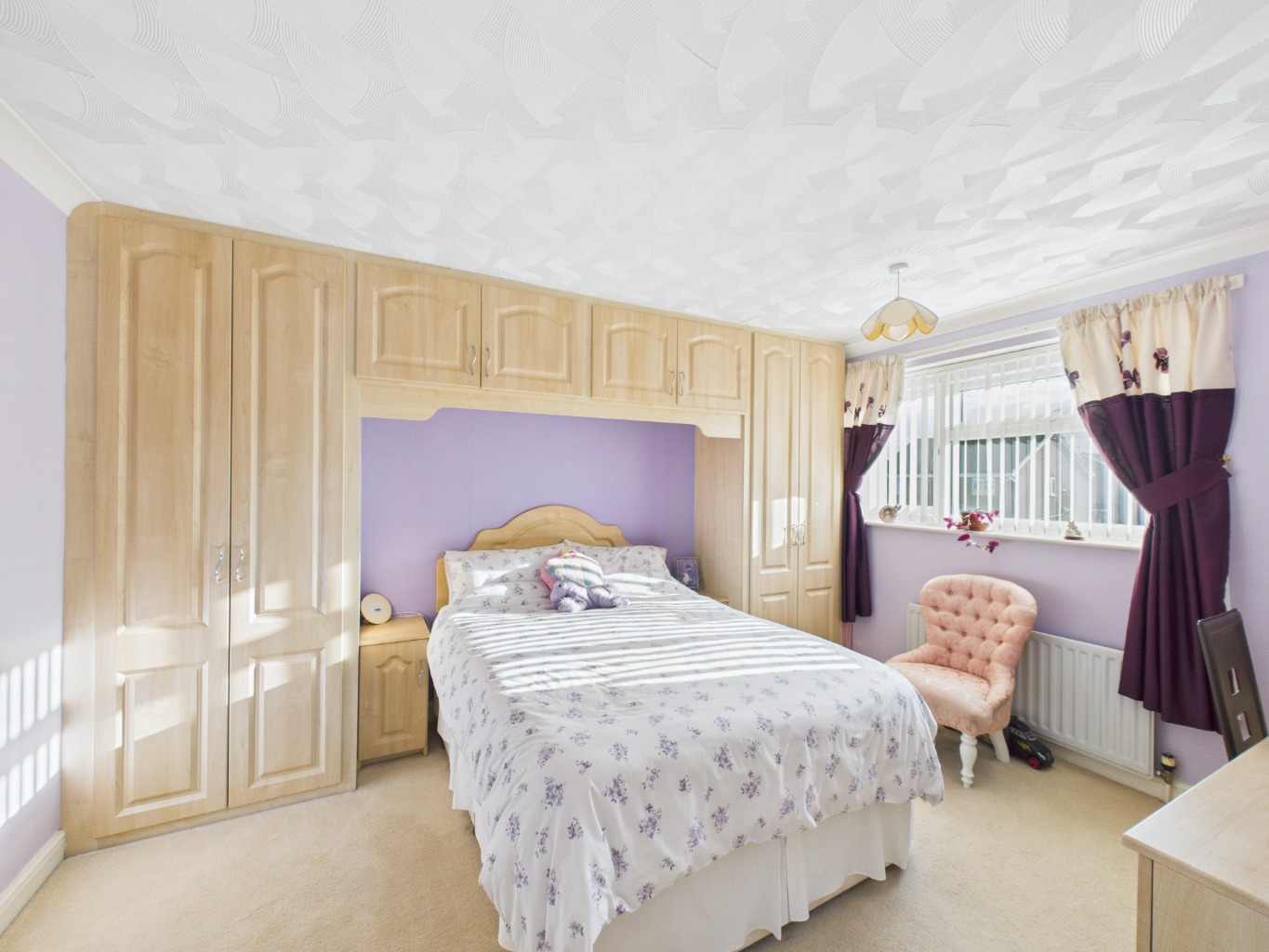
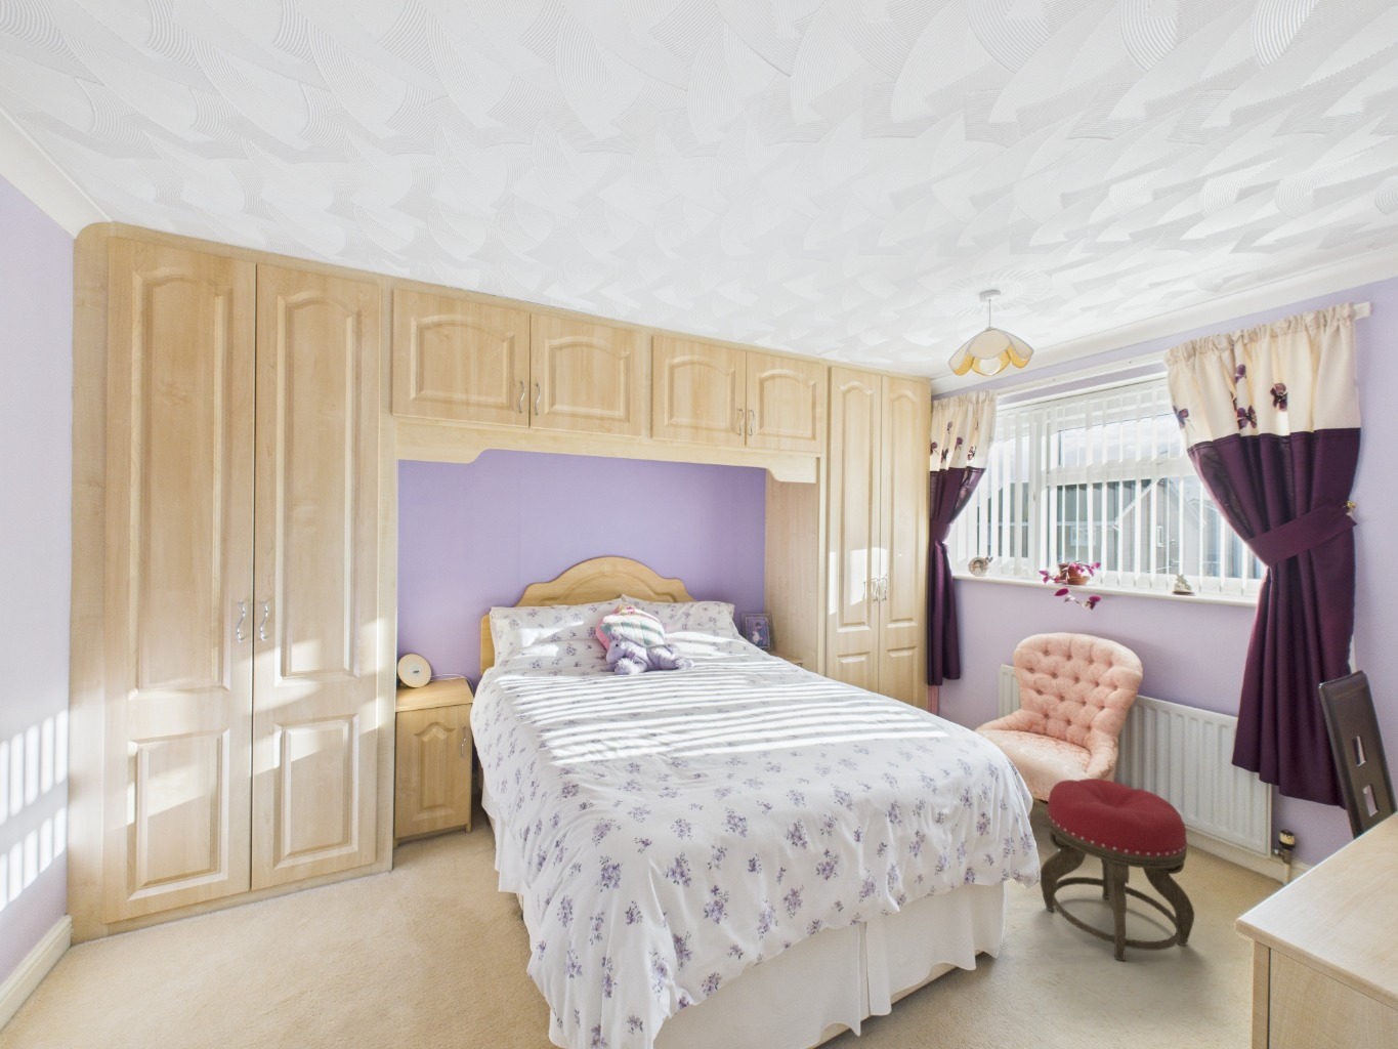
+ stool [1039,778,1195,963]
